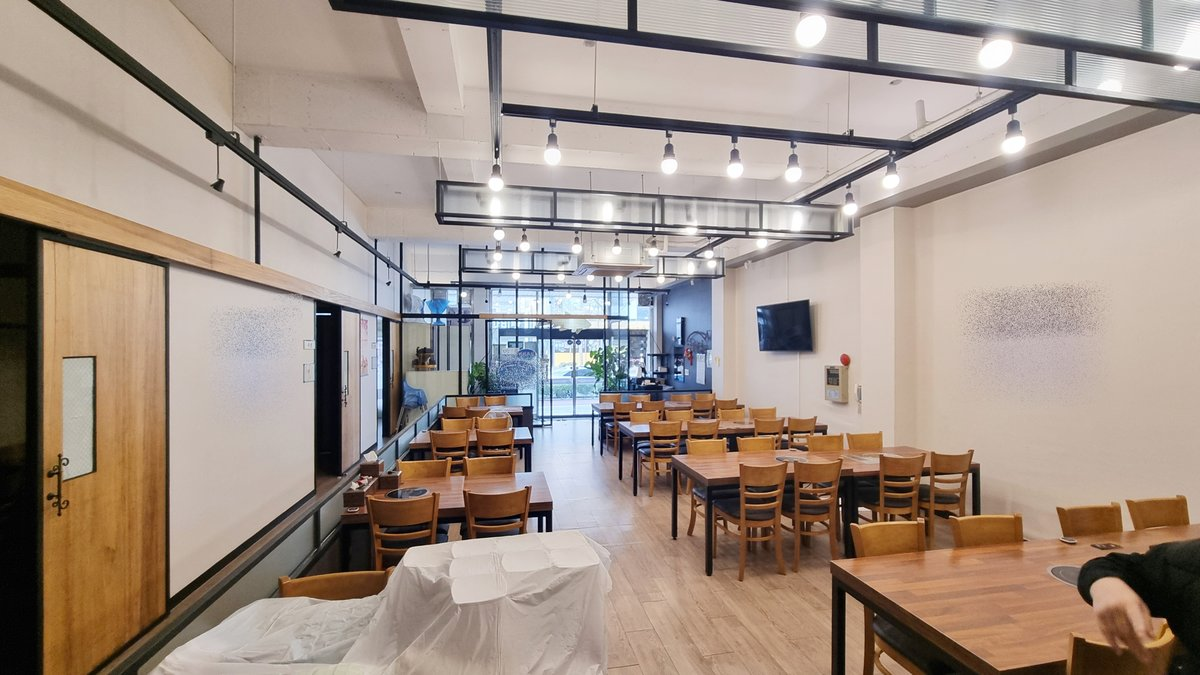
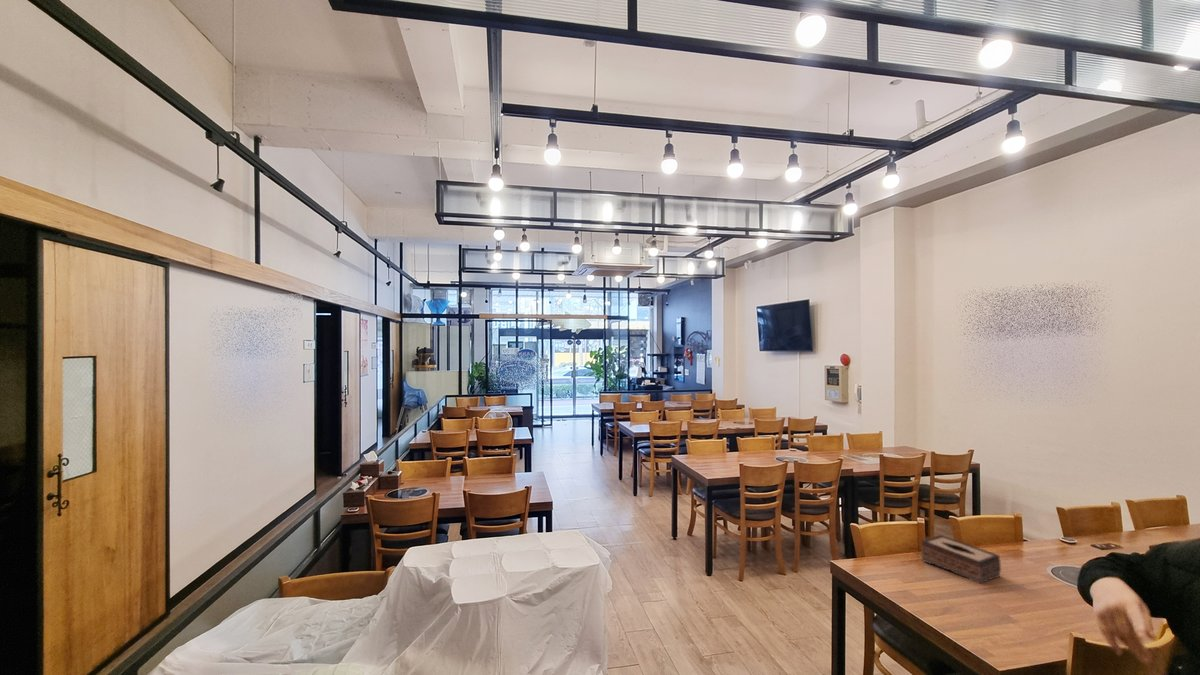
+ tissue box [920,534,1002,584]
